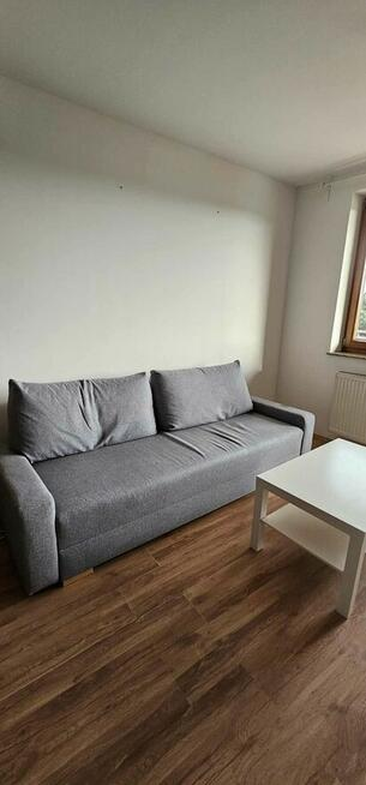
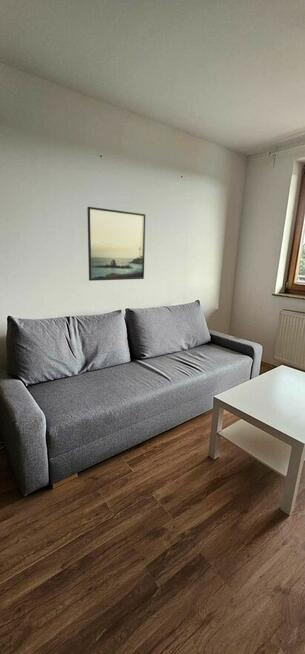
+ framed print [86,206,147,282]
